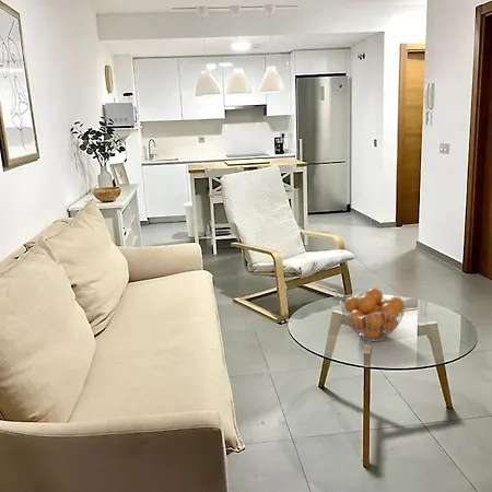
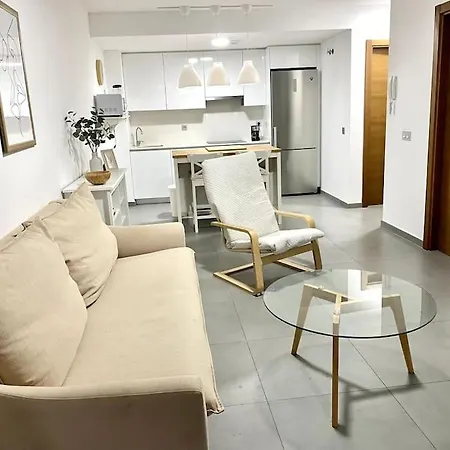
- fruit basket [339,288,407,342]
